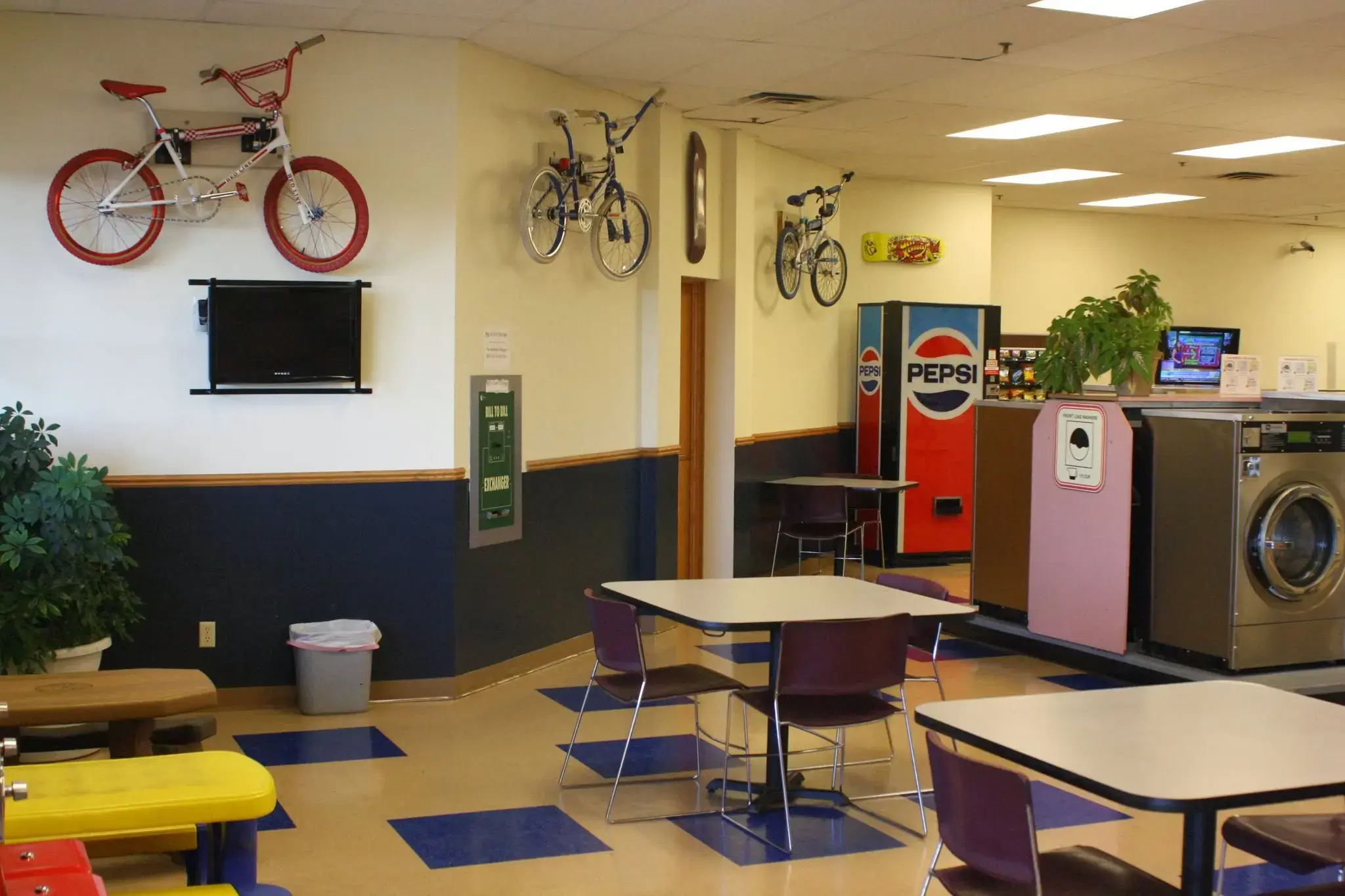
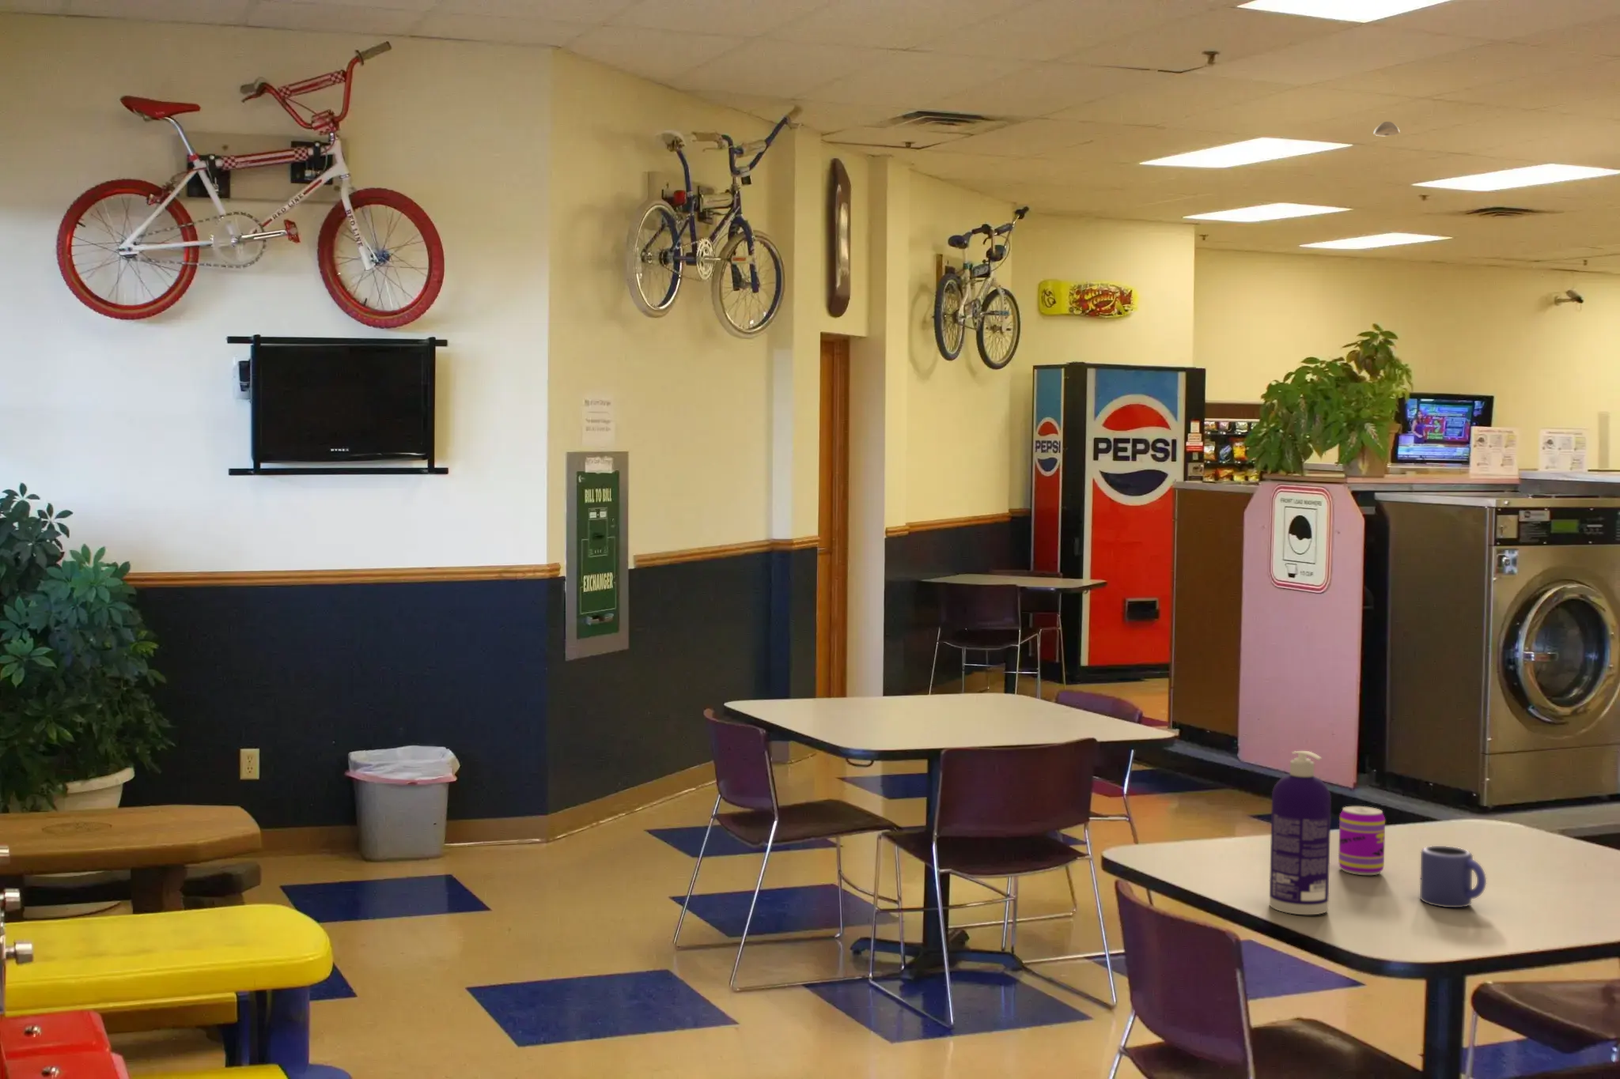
+ mug [1419,845,1488,908]
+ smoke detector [1372,120,1401,137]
+ beverage can [1338,806,1386,875]
+ spray bottle [1268,750,1332,915]
